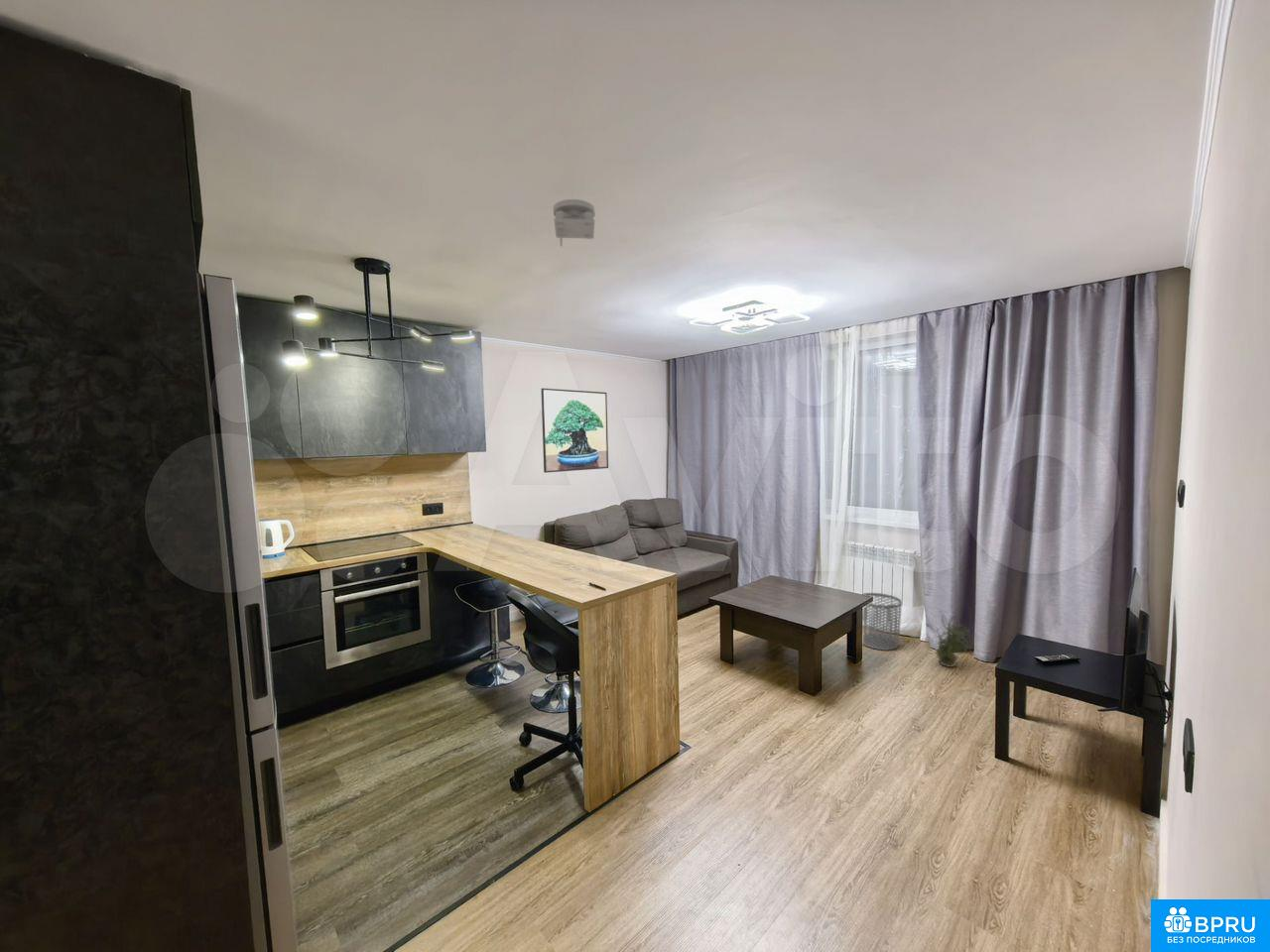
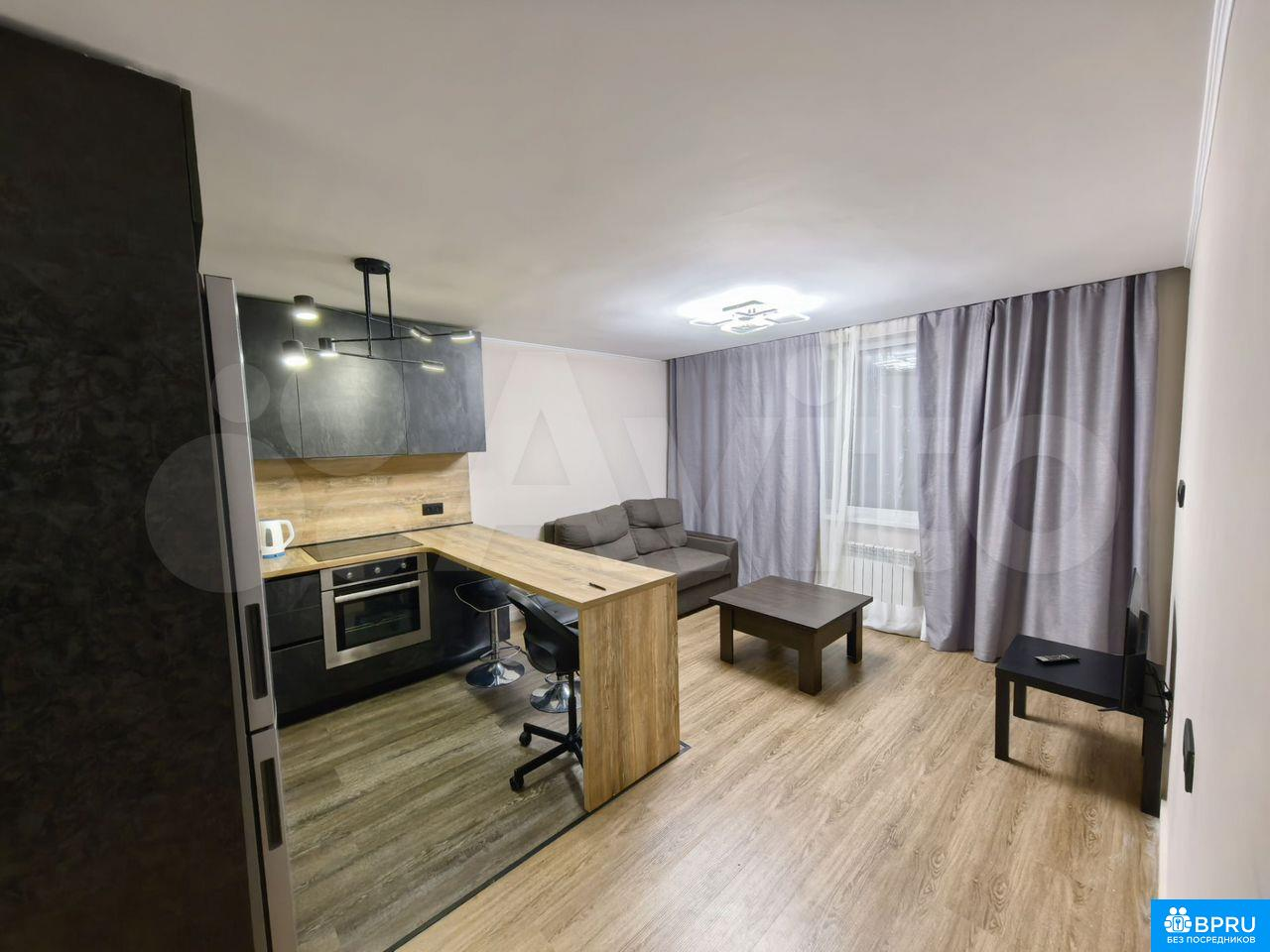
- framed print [541,388,609,473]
- smoke detector [553,198,595,247]
- potted plant [929,610,974,668]
- waste bin [861,592,903,652]
